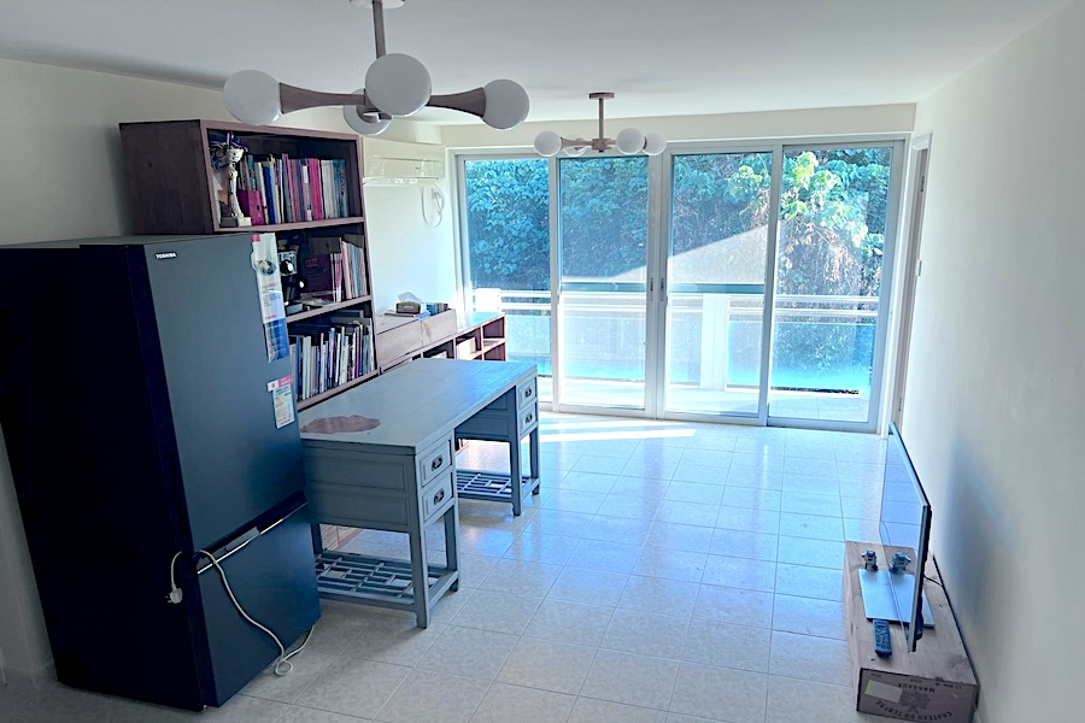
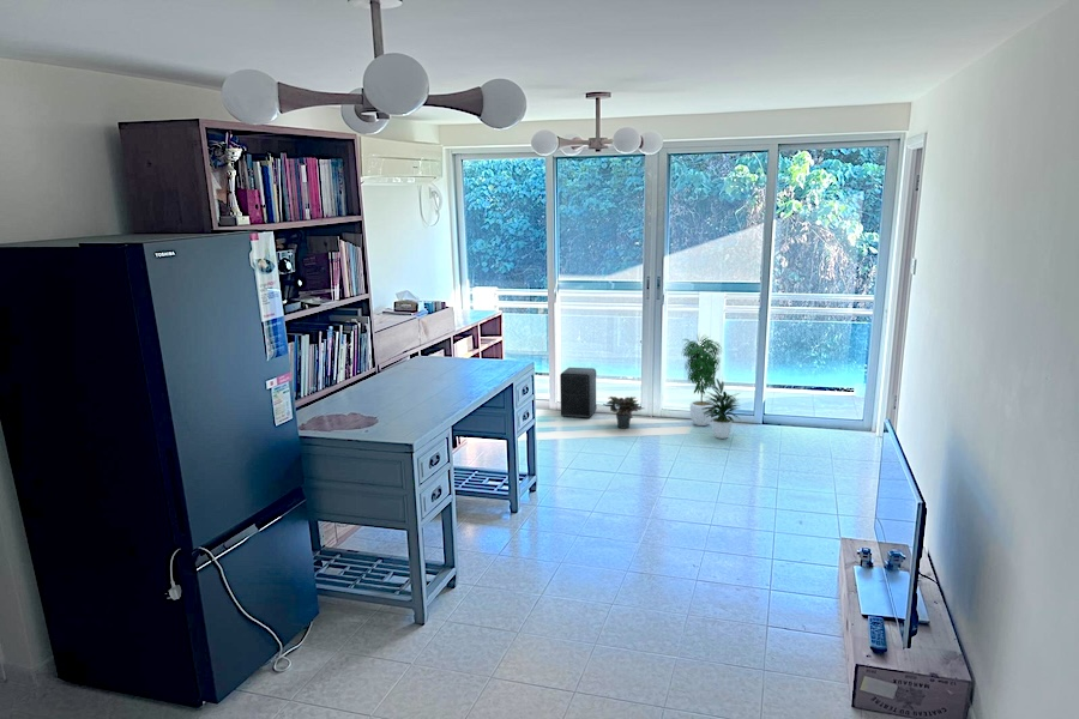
+ potted plant [602,395,645,430]
+ potted plant [680,331,741,440]
+ speaker [559,367,598,419]
